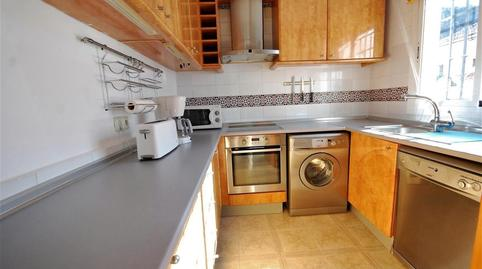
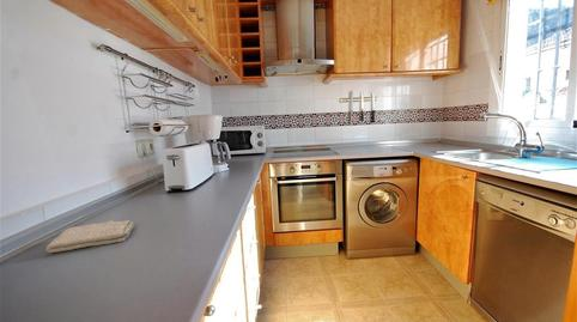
+ washcloth [44,219,135,254]
